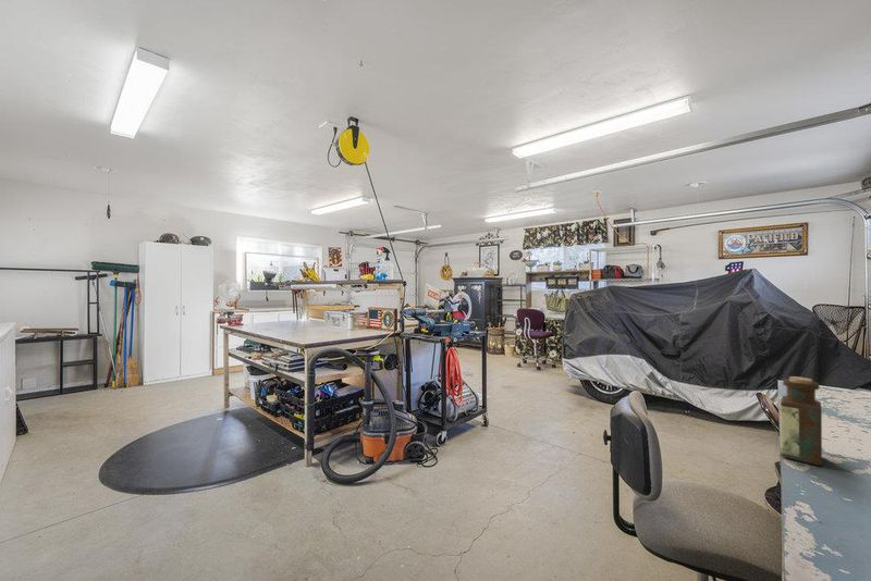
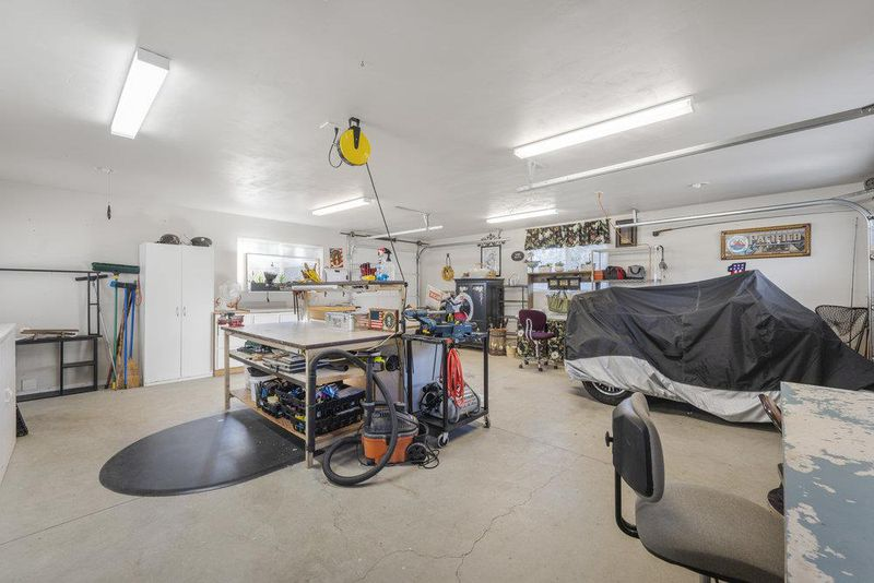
- bottle [780,375,823,467]
